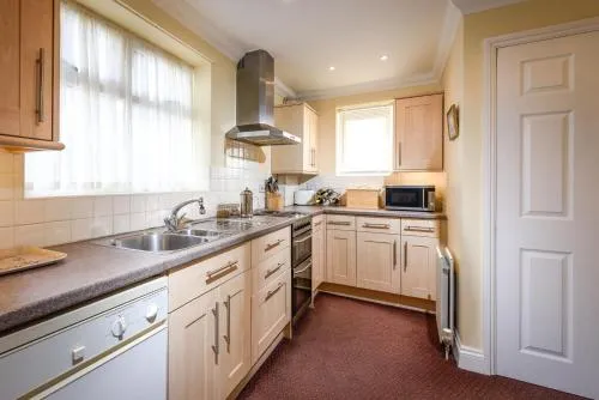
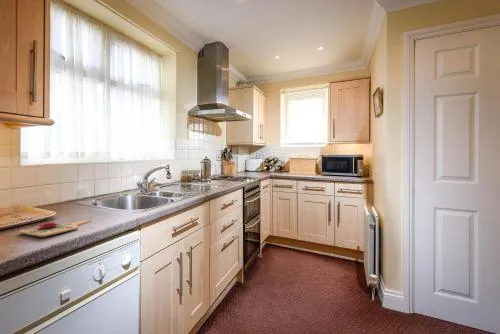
+ cutting board [18,219,92,238]
